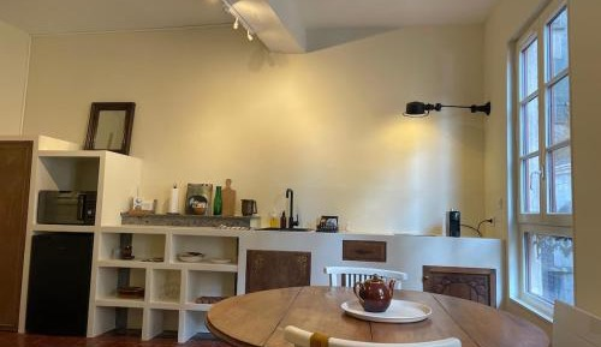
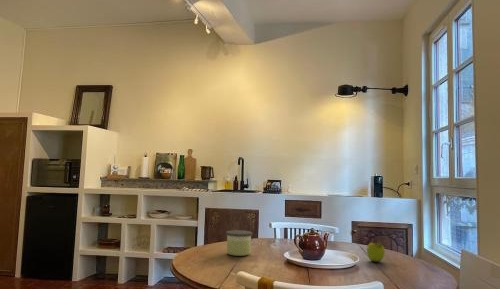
+ candle [225,229,253,257]
+ fruit [366,239,386,263]
